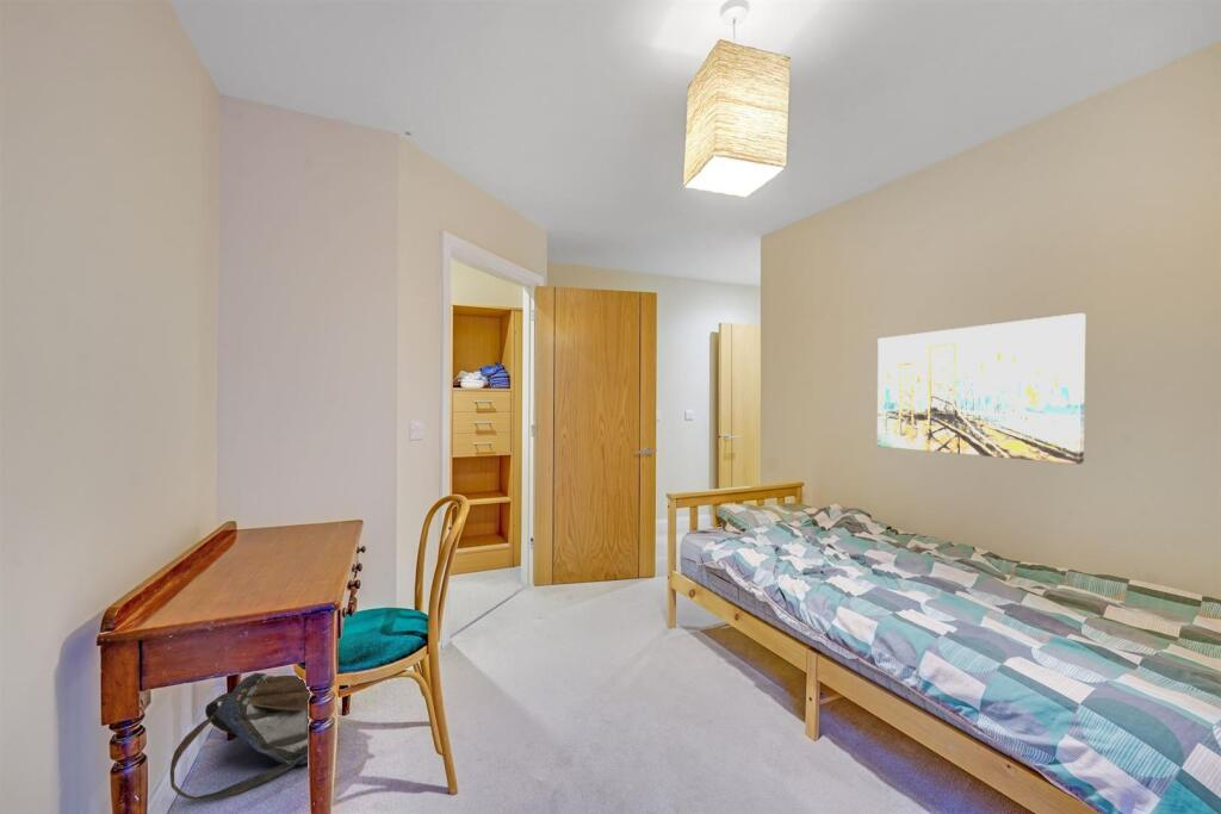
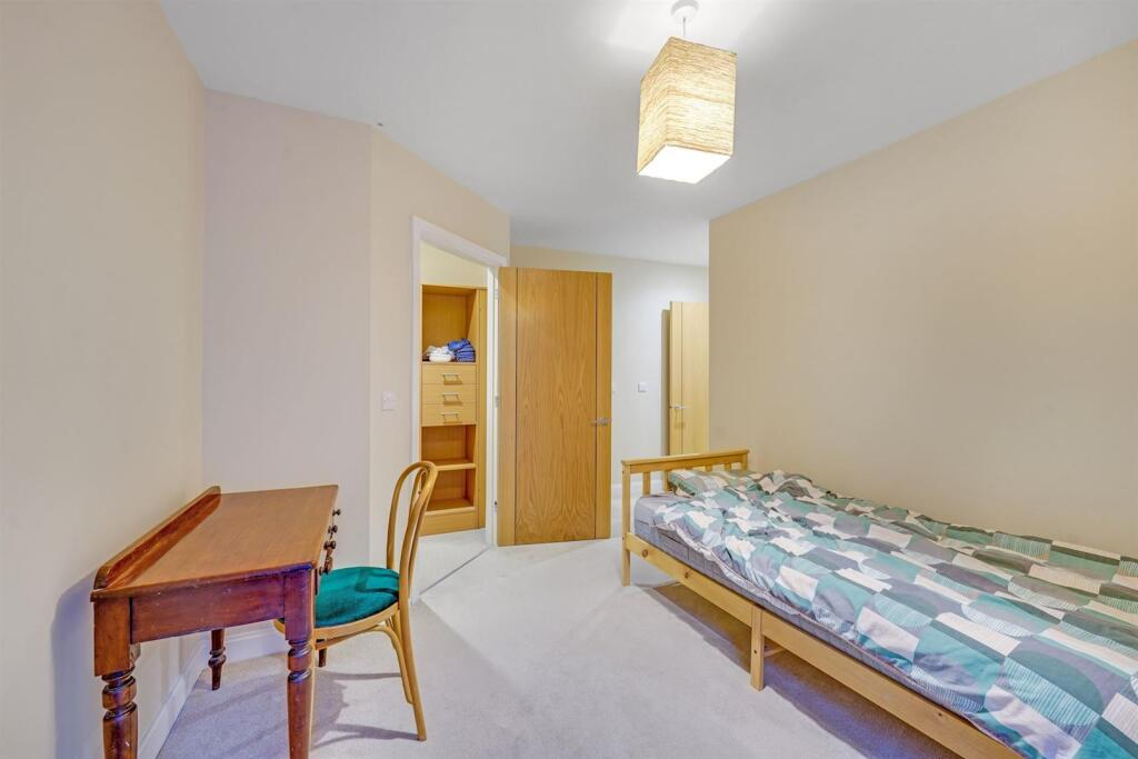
- backpack [169,672,340,802]
- wall art [876,312,1086,466]
